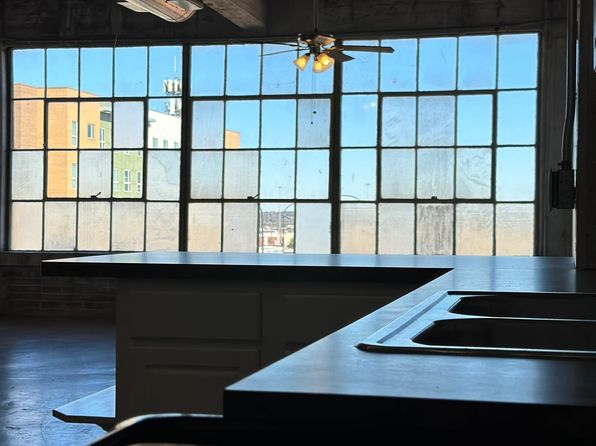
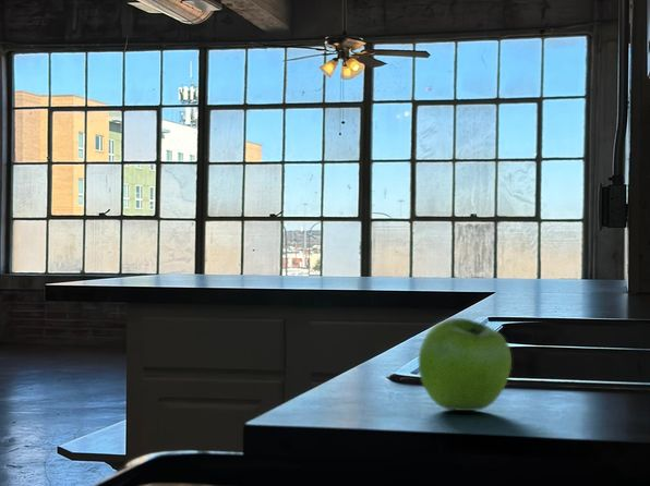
+ fruit [418,317,513,412]
